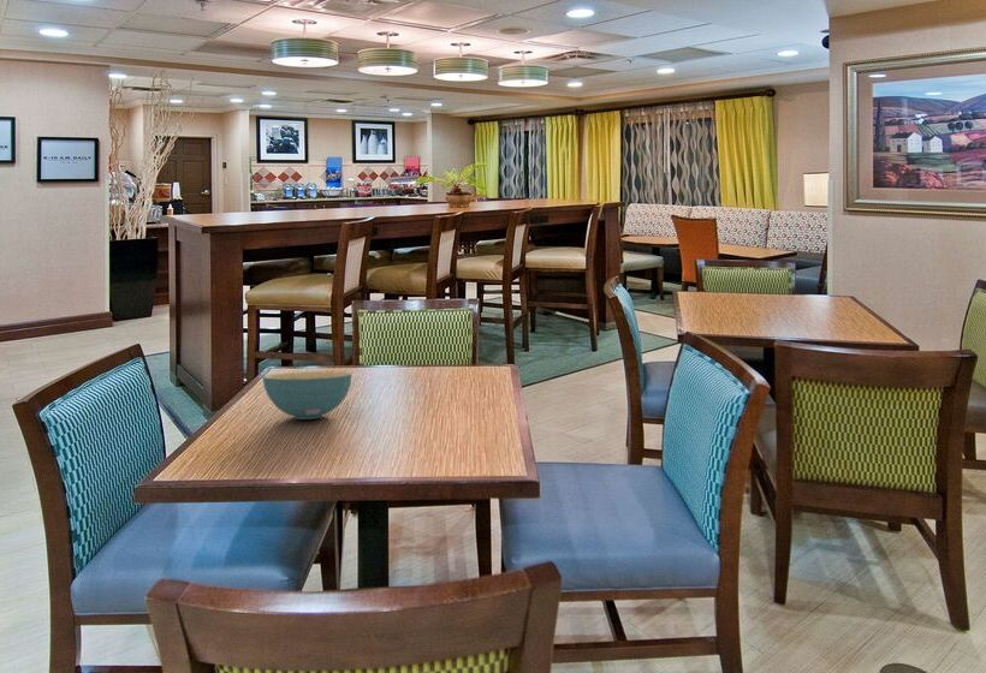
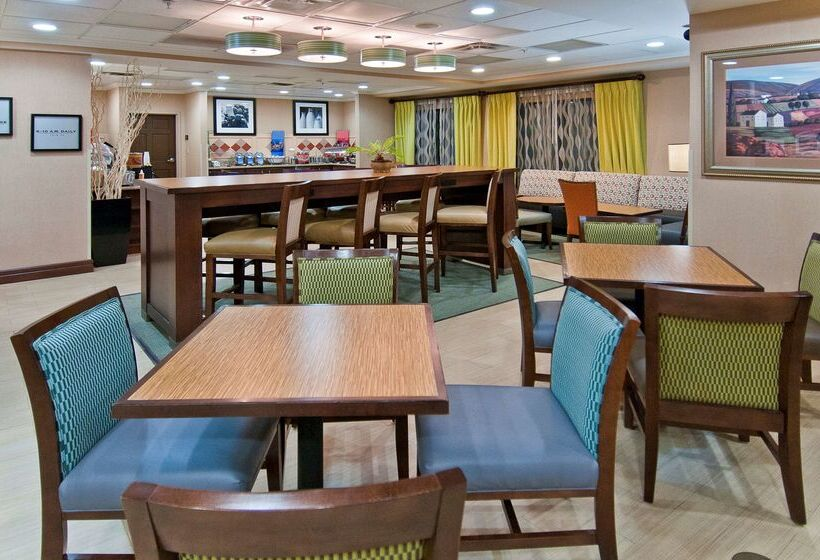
- cereal bowl [261,370,352,421]
